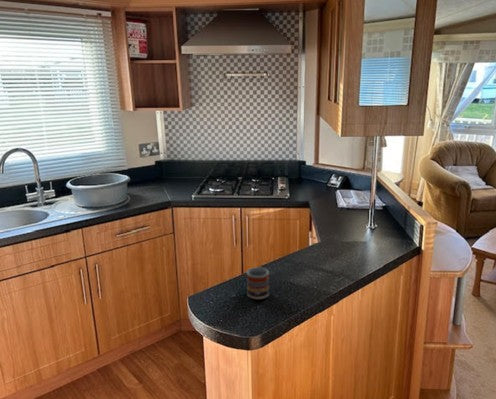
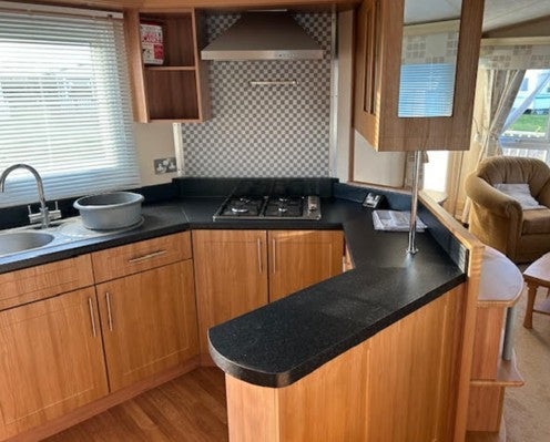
- cup [245,266,270,300]
